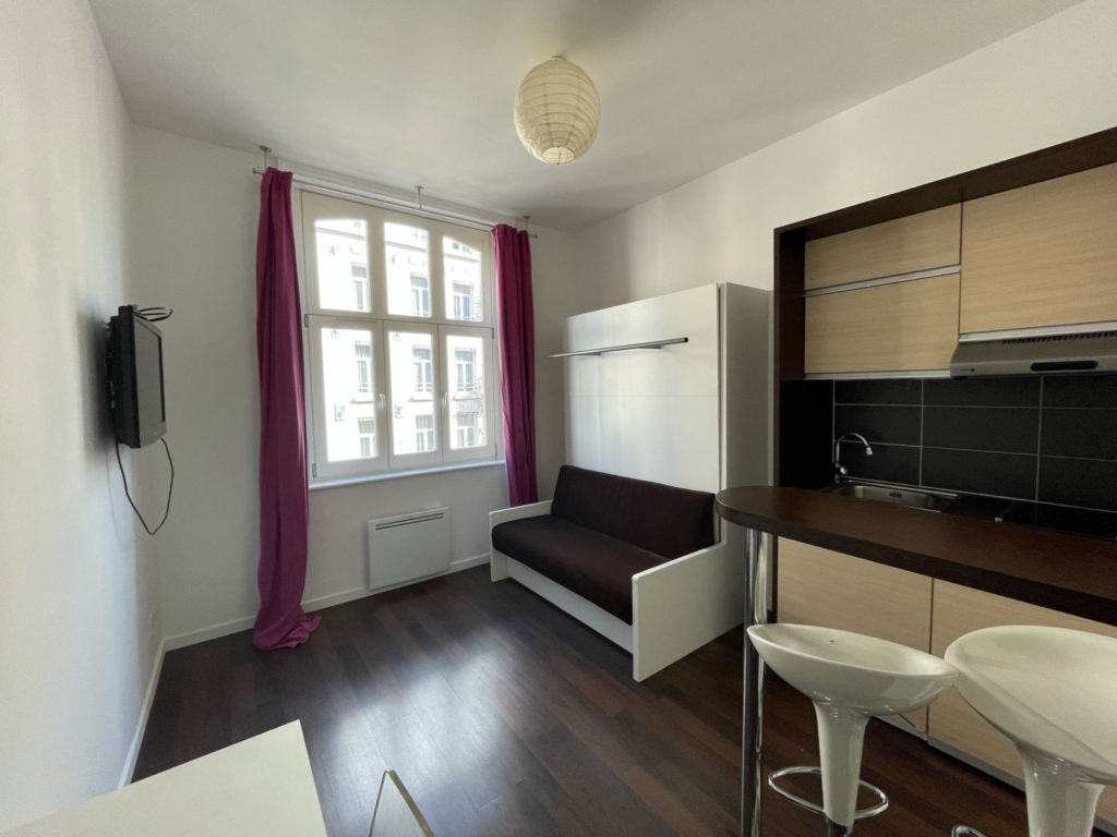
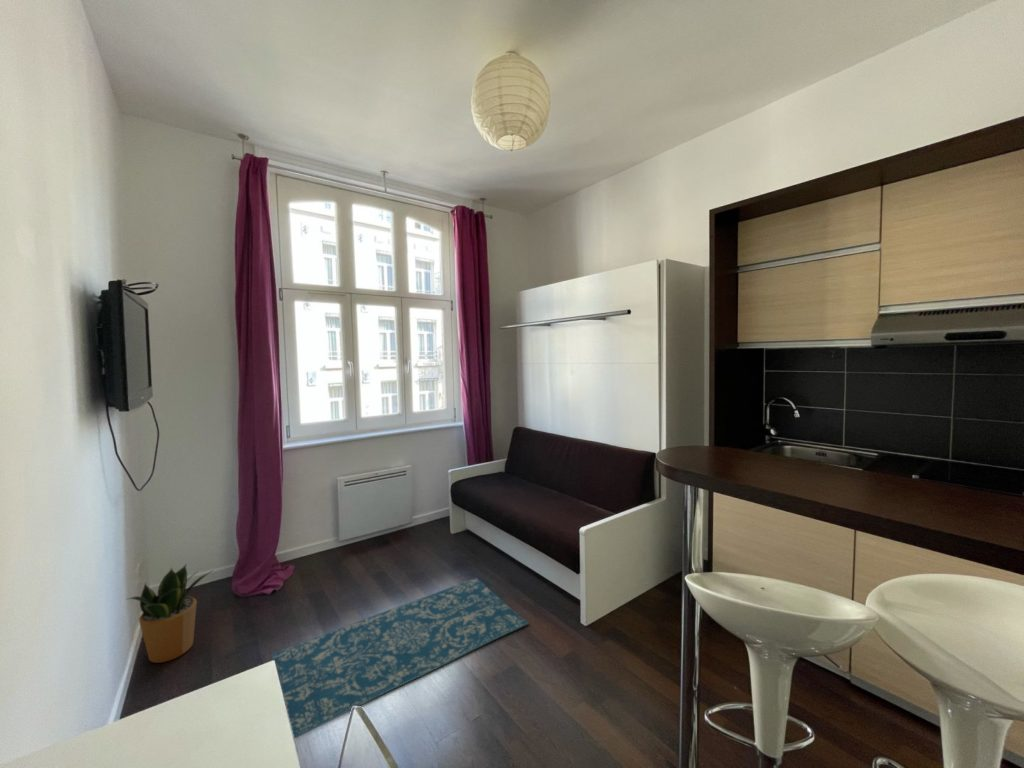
+ rug [270,577,530,739]
+ potted plant [127,564,213,664]
